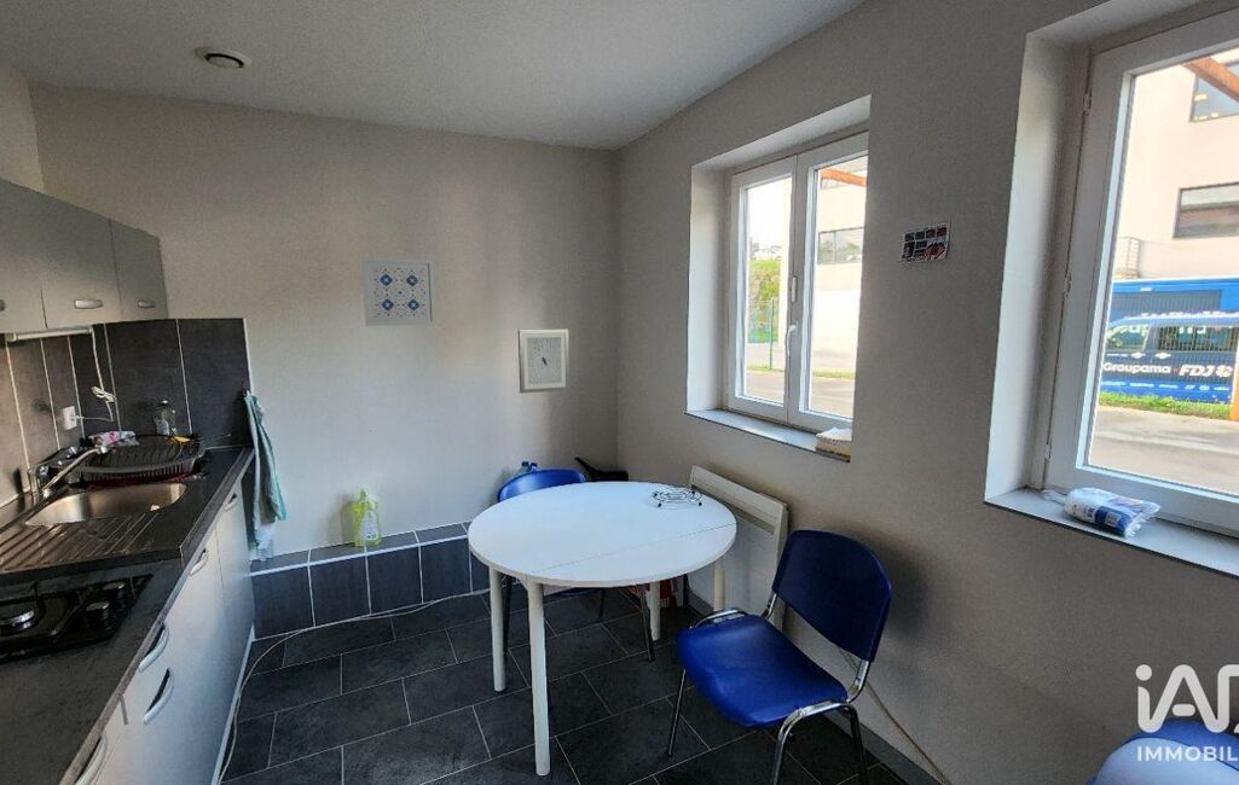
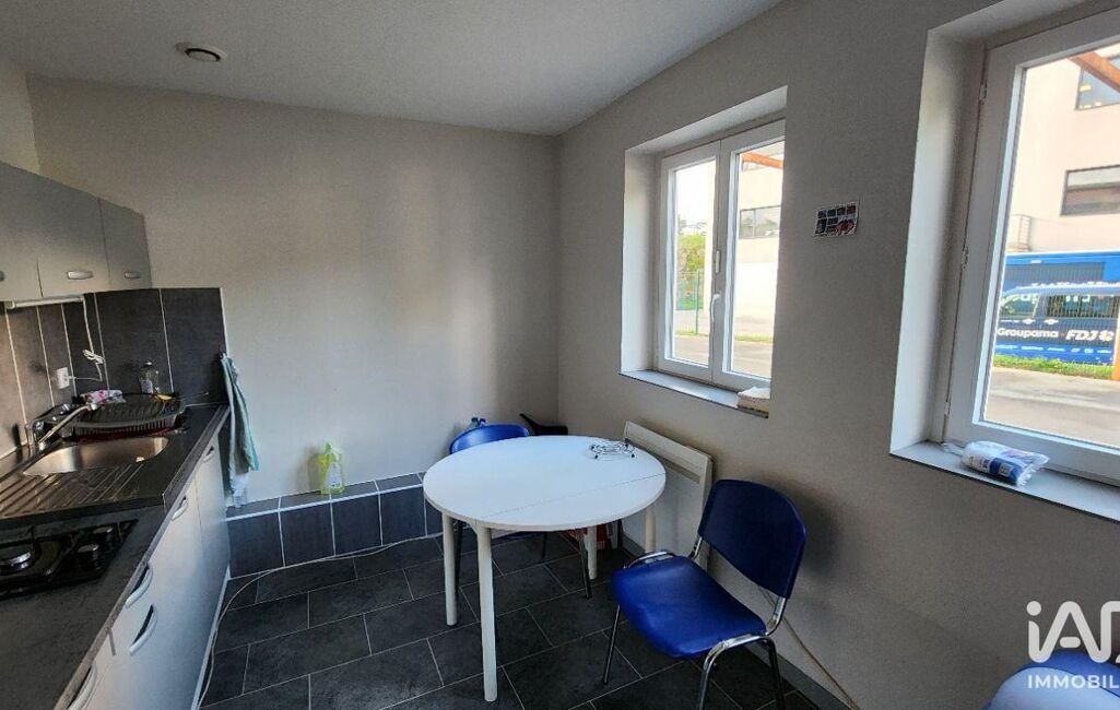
- wall art [360,256,438,327]
- wall art [517,328,571,395]
